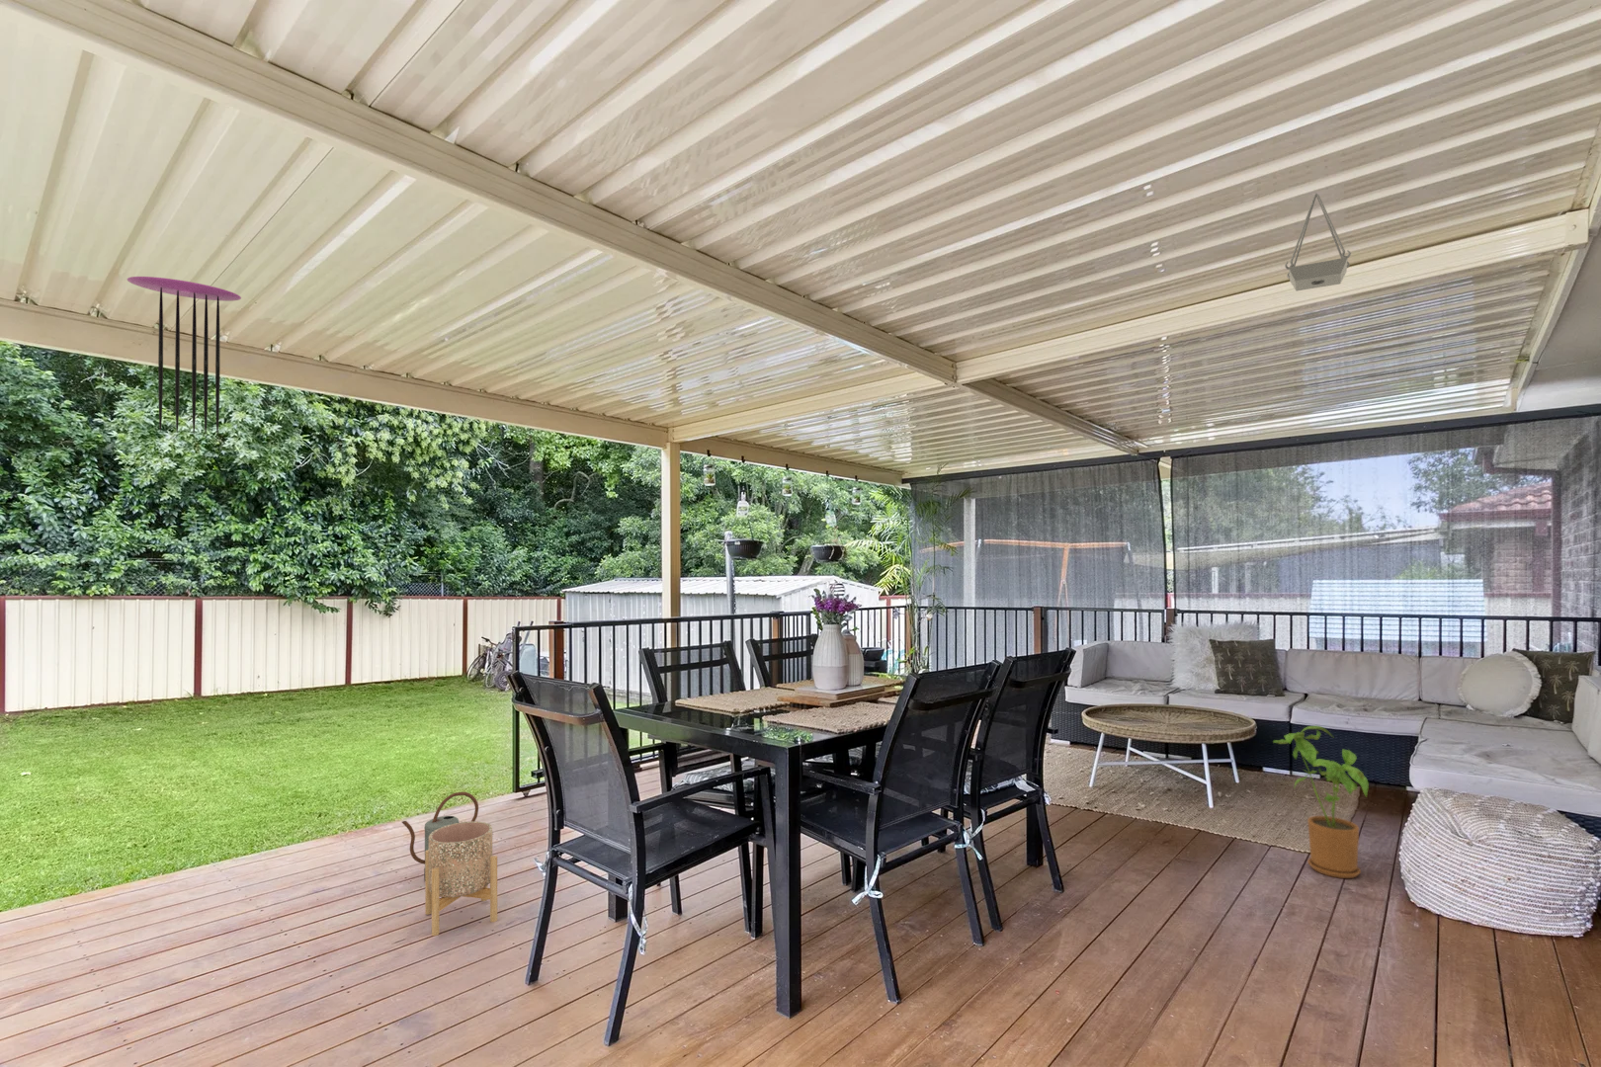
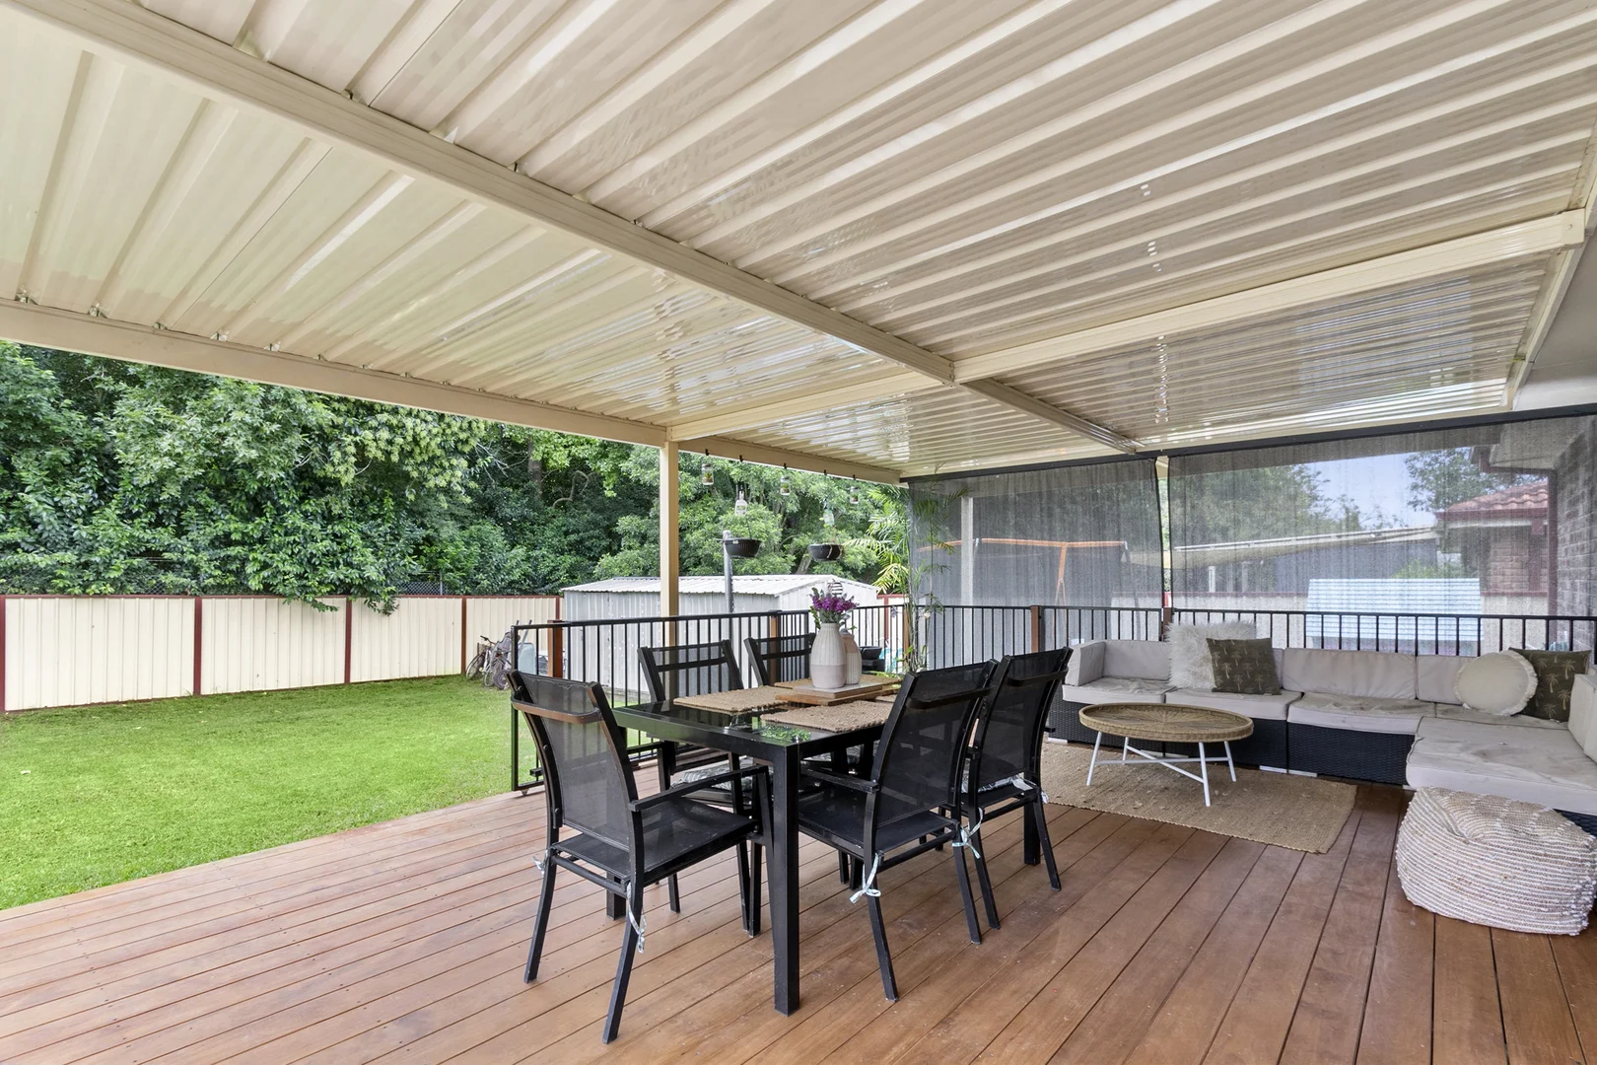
- wind chime [125,275,242,435]
- hanging planter [1284,193,1352,292]
- house plant [1272,725,1370,879]
- planter [424,820,498,936]
- watering can [401,792,479,881]
